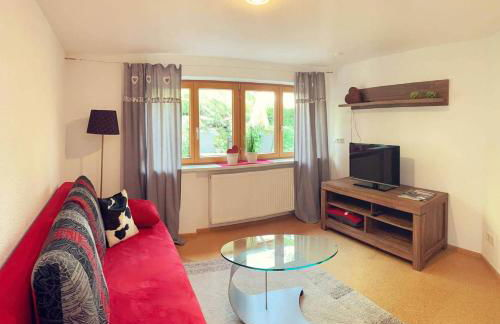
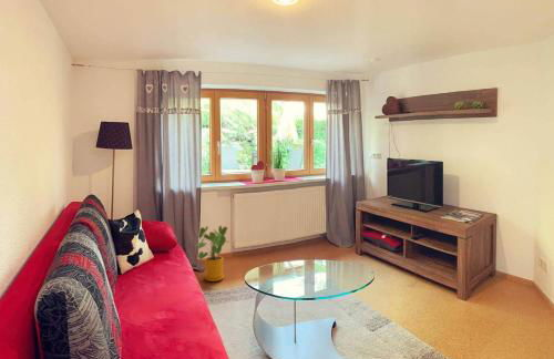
+ house plant [194,225,230,283]
